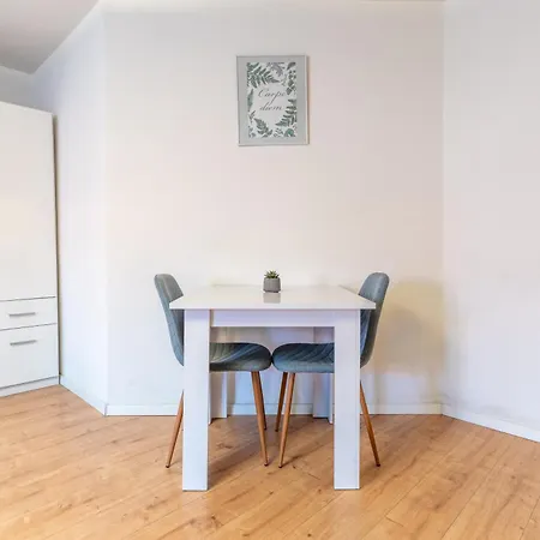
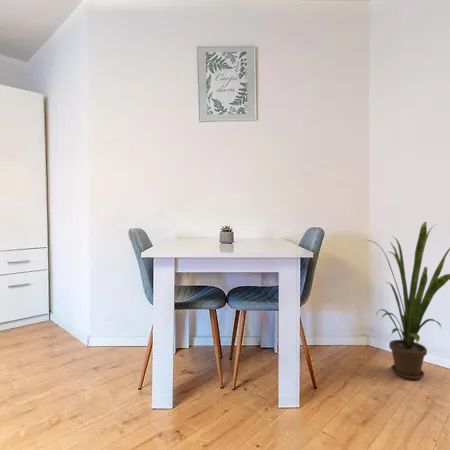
+ house plant [367,221,450,381]
